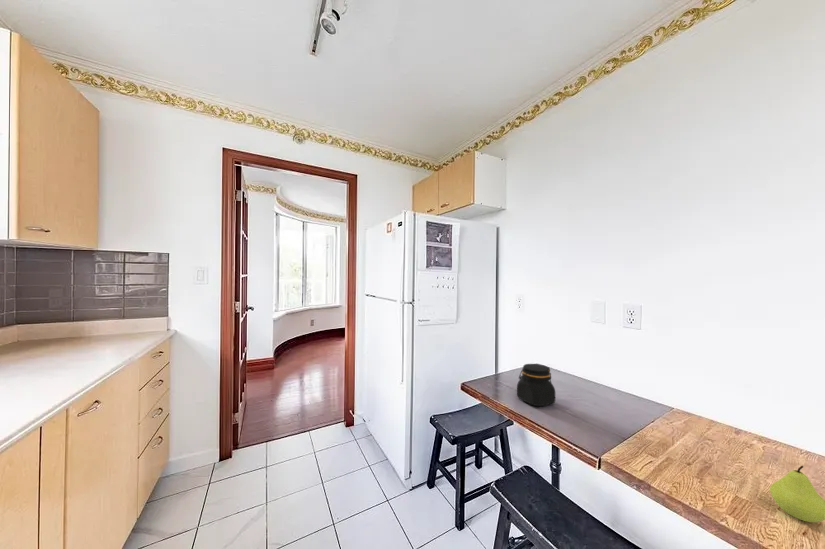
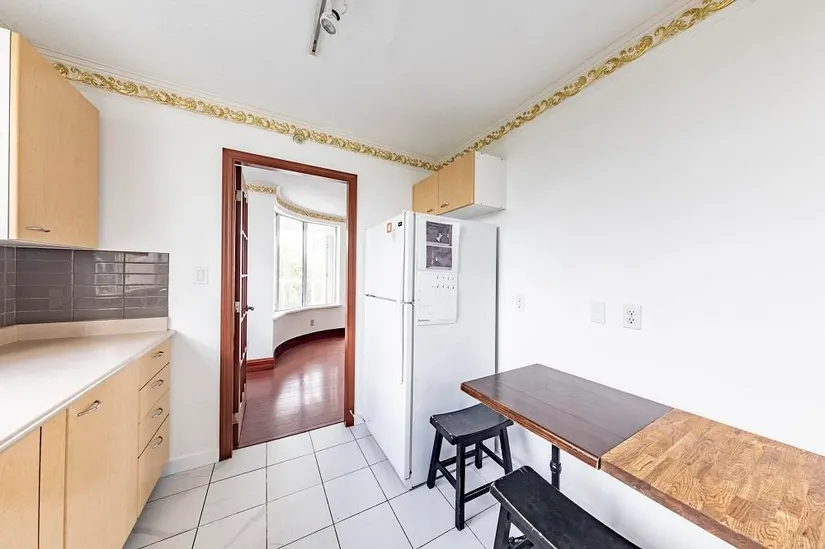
- fruit [769,465,825,523]
- jar [516,363,556,407]
